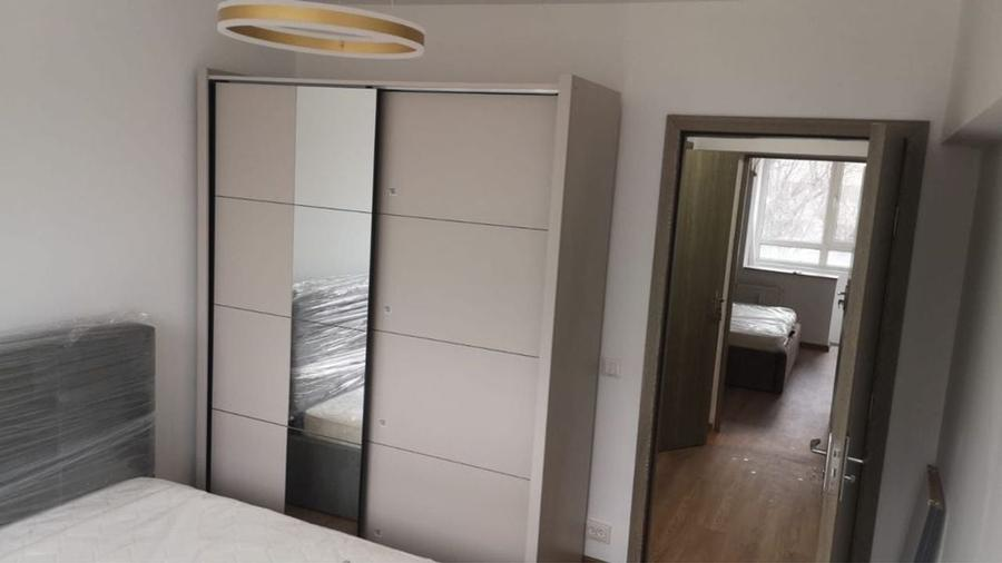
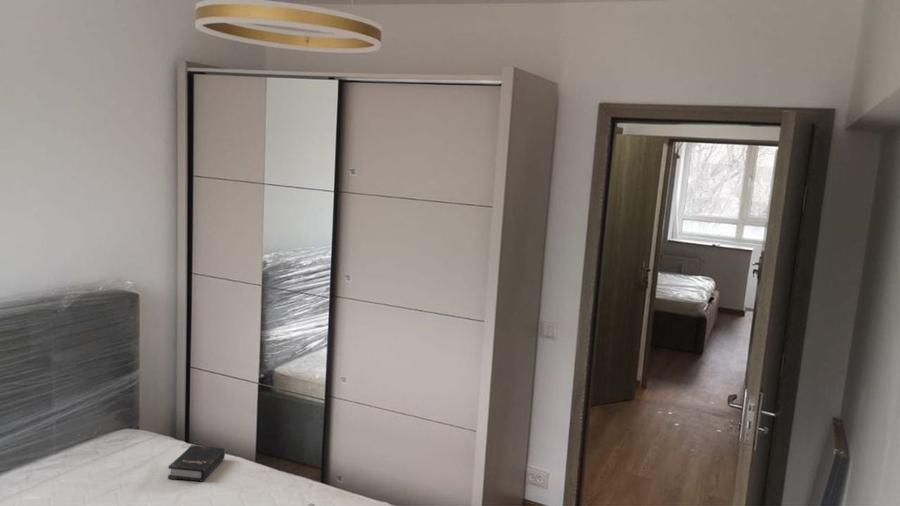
+ hardback book [167,444,226,482]
